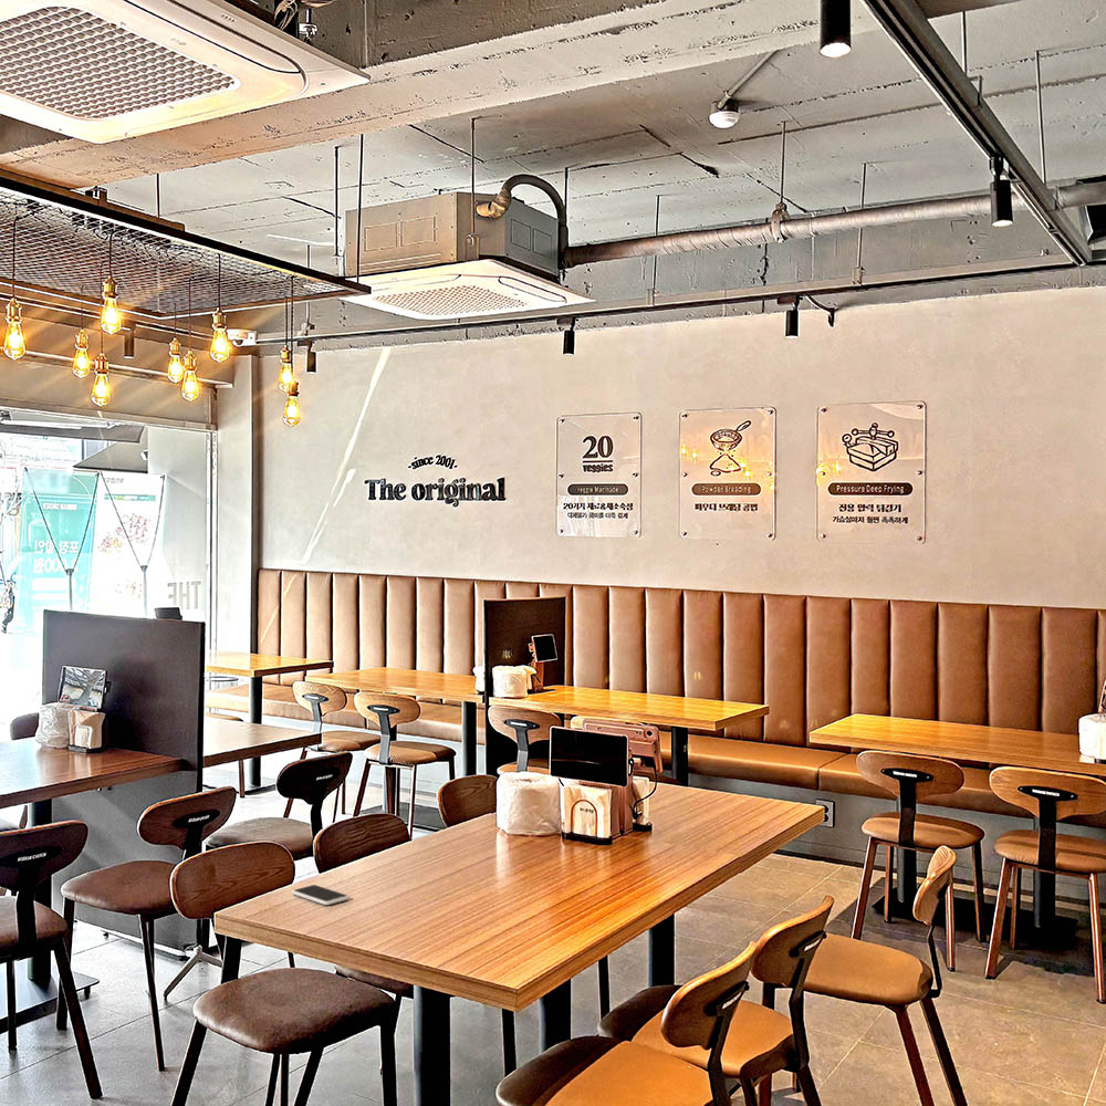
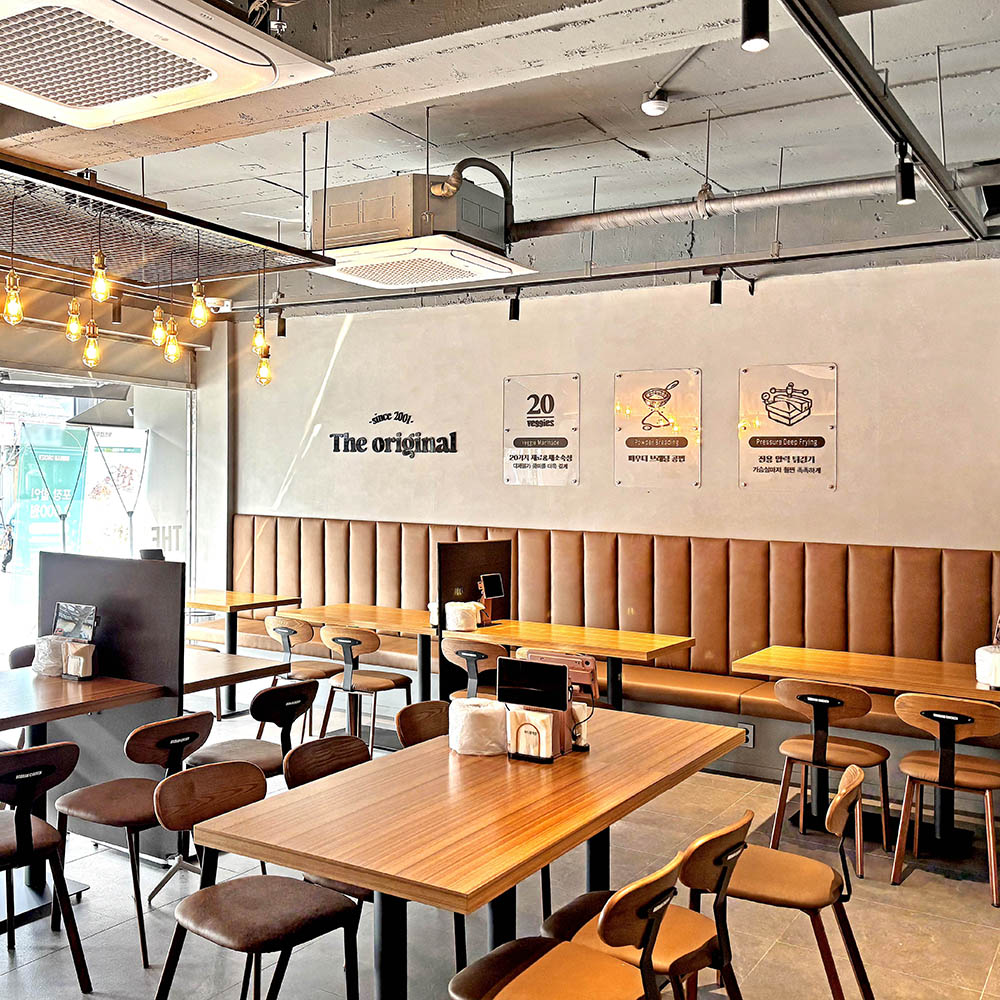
- smartphone [291,884,349,906]
